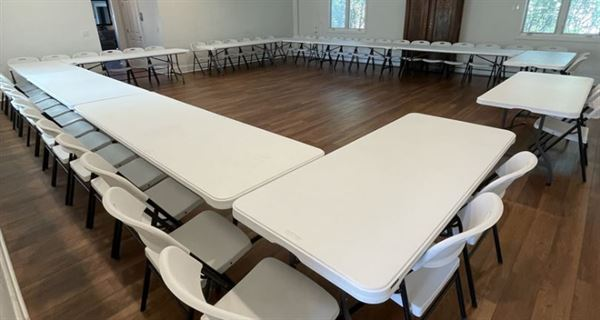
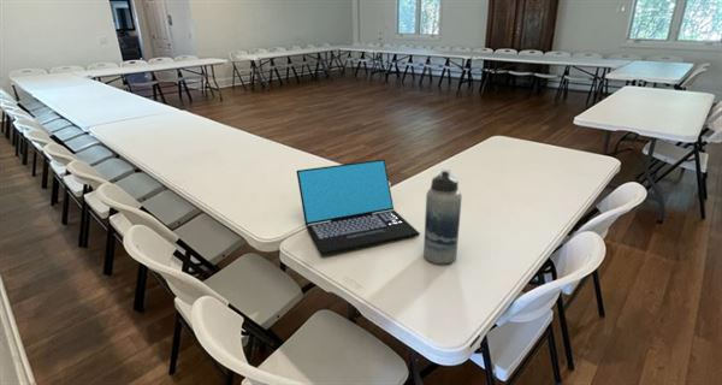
+ laptop [296,158,421,256]
+ water bottle [422,168,463,265]
